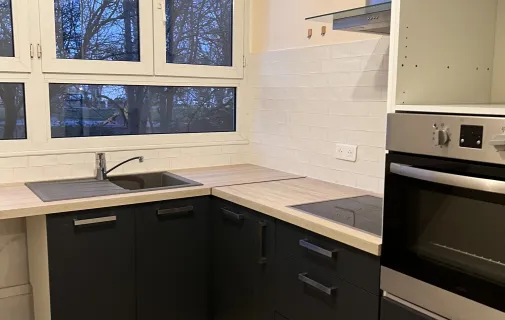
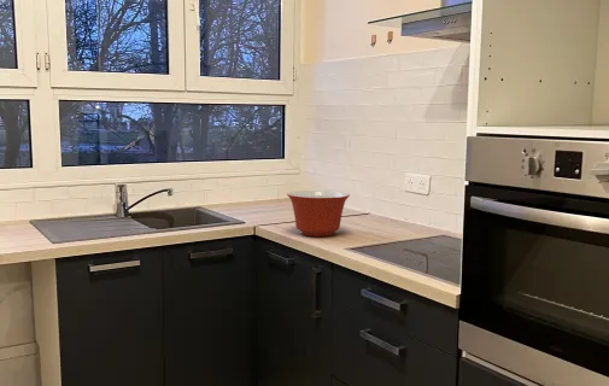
+ mixing bowl [286,189,351,238]
